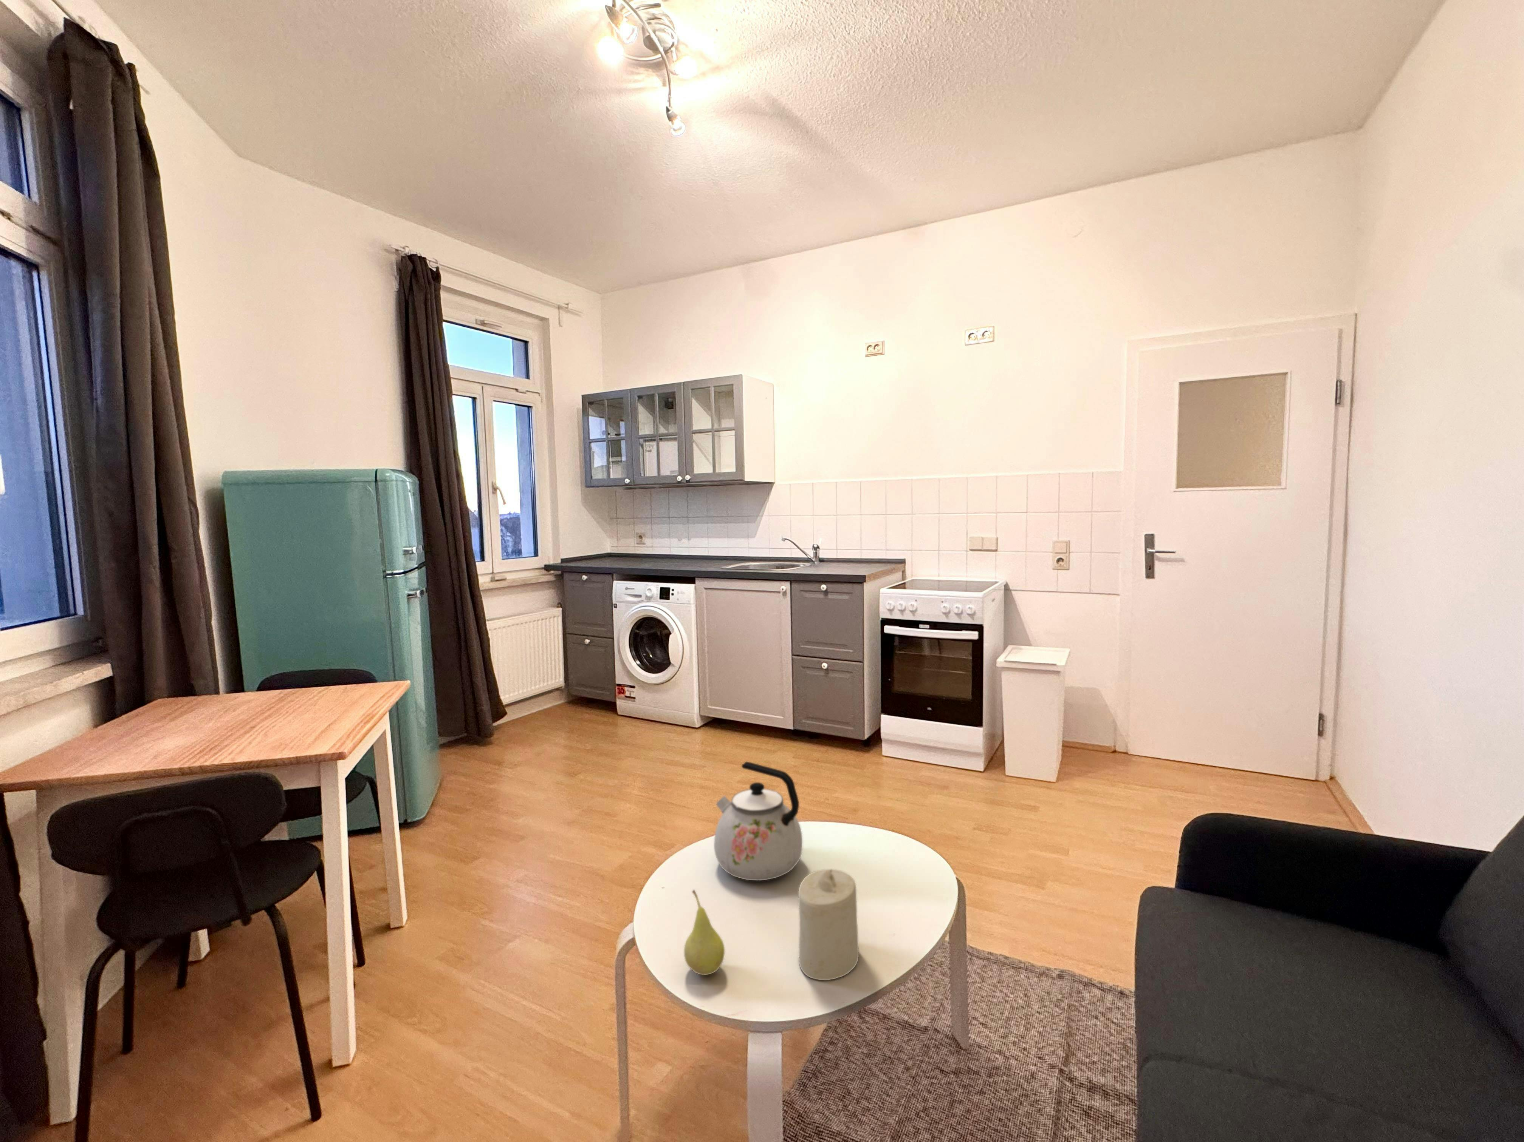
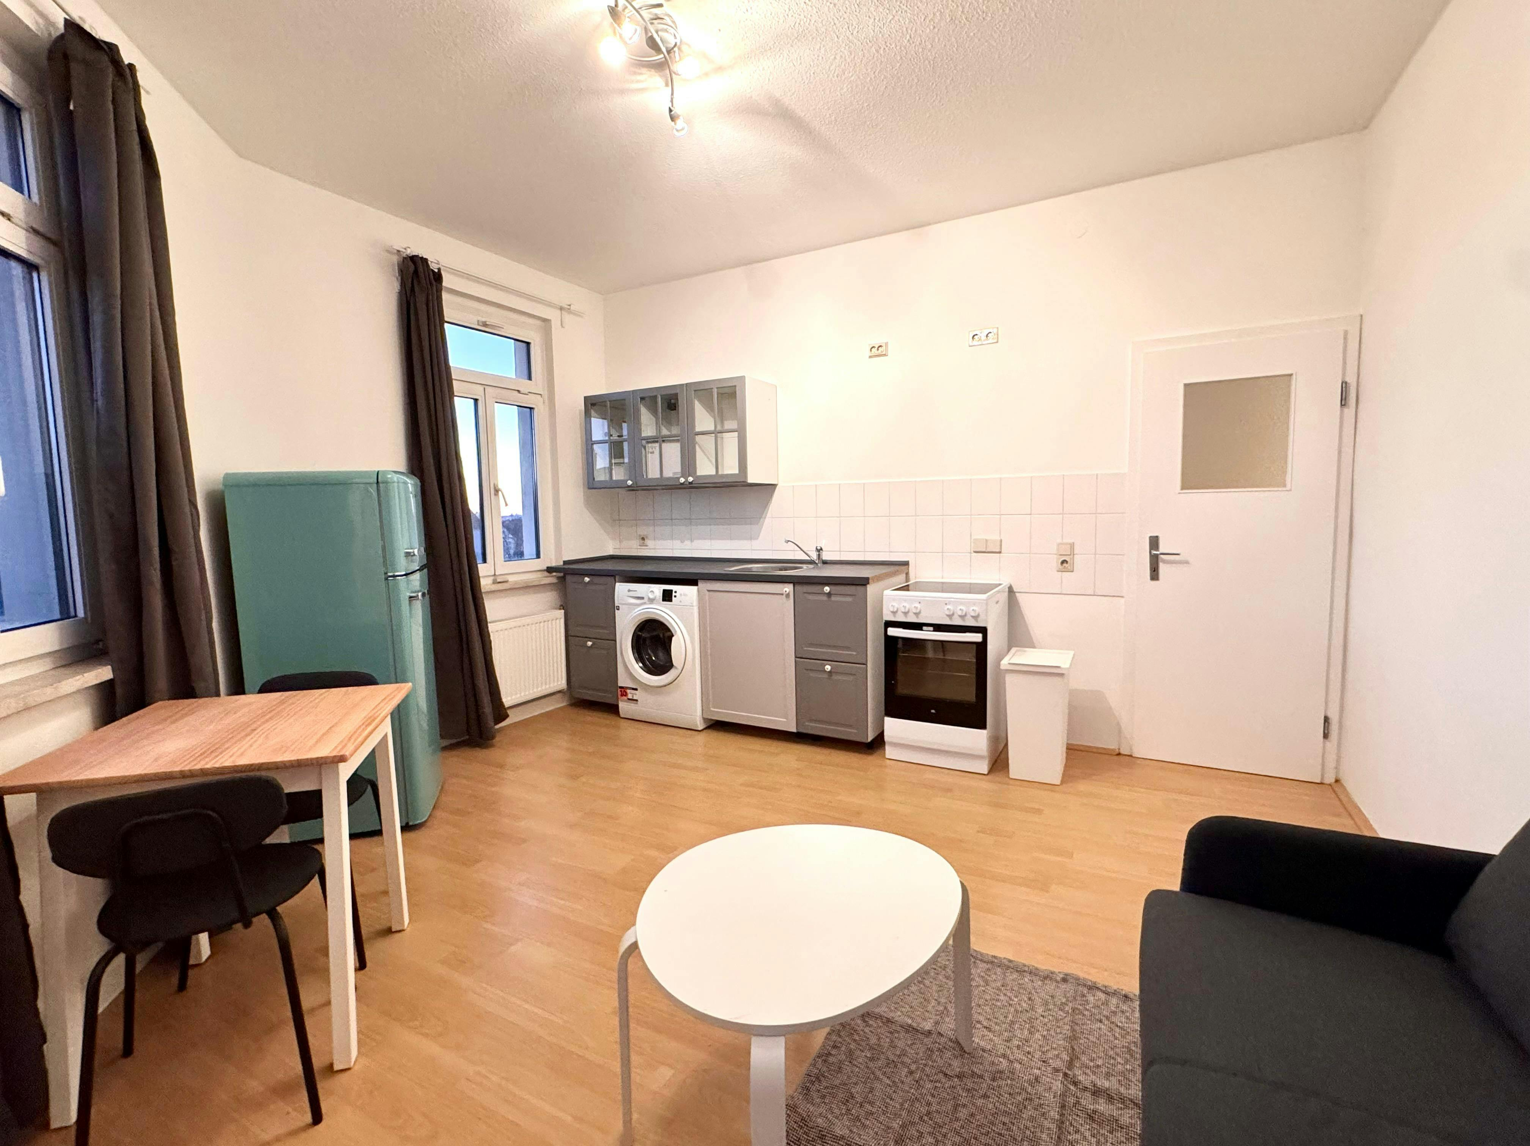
- fruit [684,889,725,975]
- candle [798,868,859,980]
- kettle [714,762,803,880]
